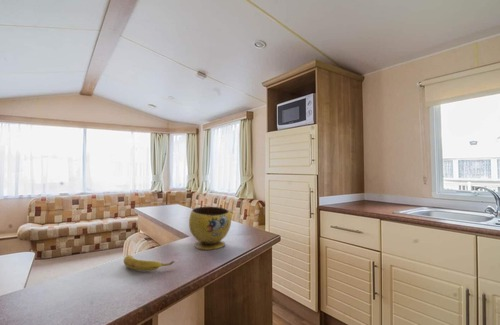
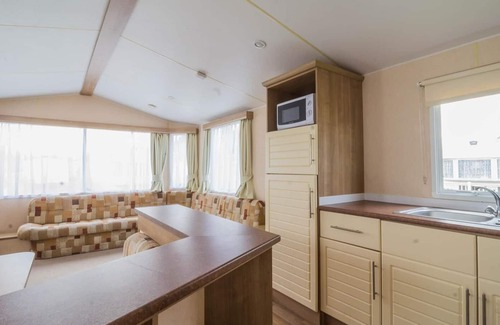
- bowl [188,206,232,251]
- banana [123,254,175,272]
